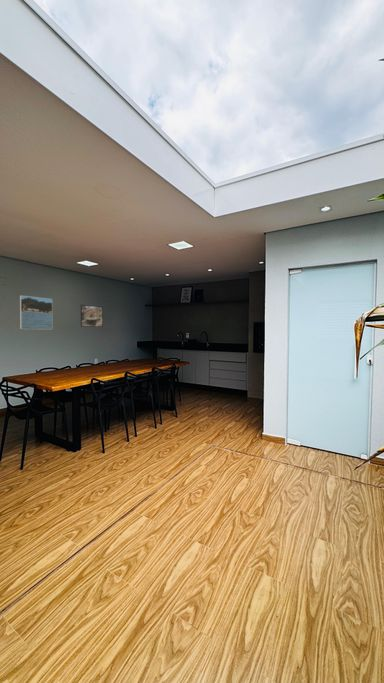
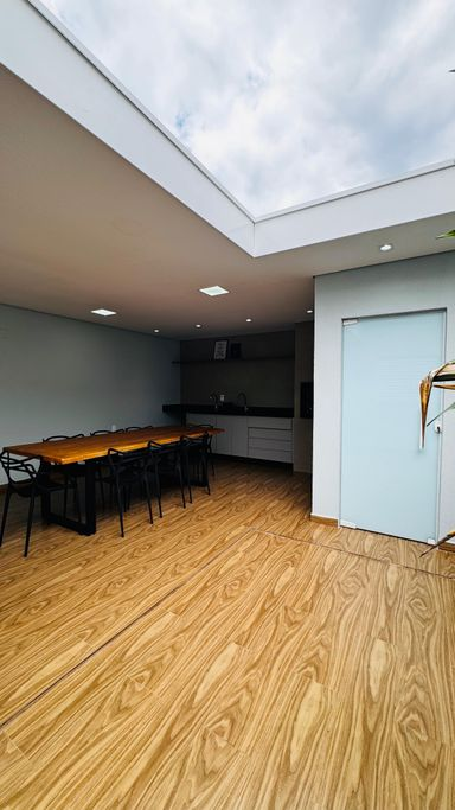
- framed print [80,304,104,328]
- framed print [19,294,54,331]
